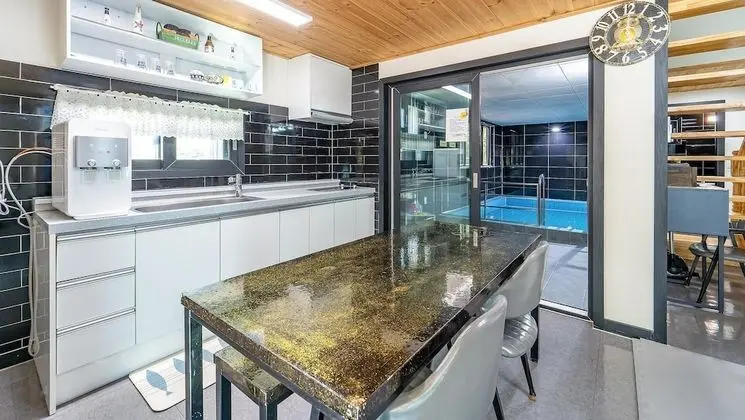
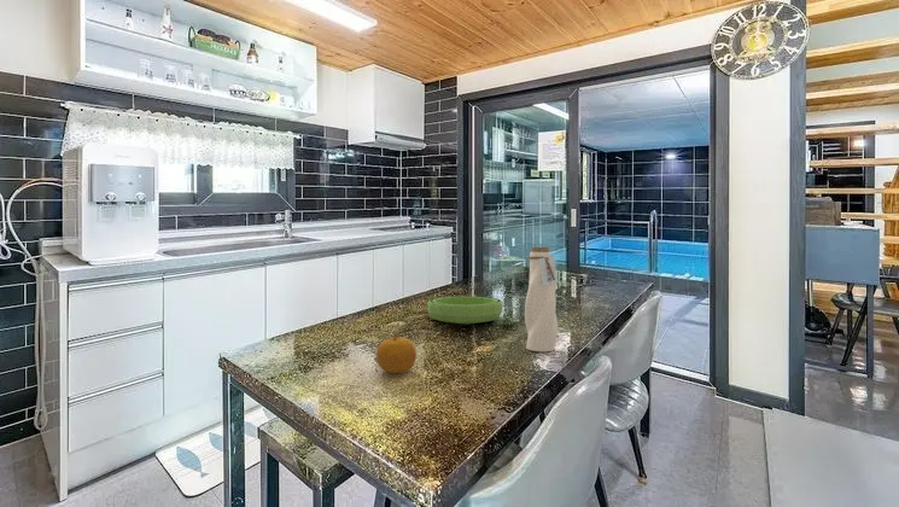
+ water bottle [524,246,559,352]
+ fruit [375,328,418,374]
+ bowl [426,295,503,326]
